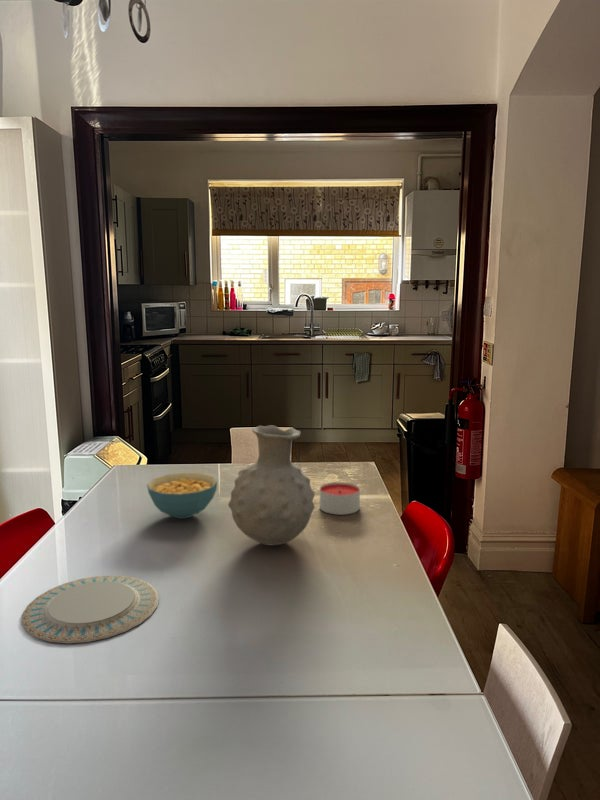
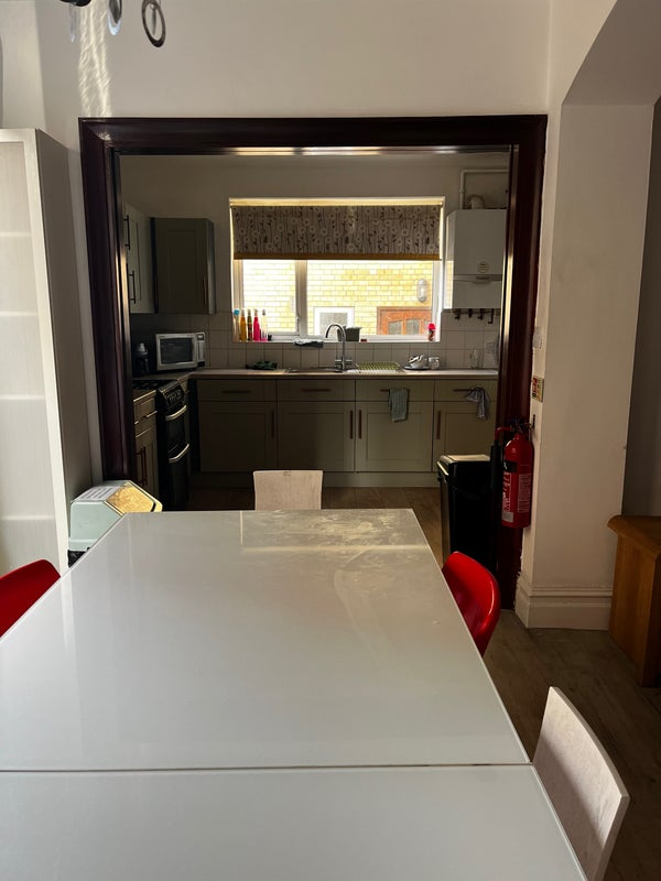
- vase [227,424,316,546]
- candle [319,481,361,516]
- chinaware [20,574,160,644]
- cereal bowl [146,472,218,520]
